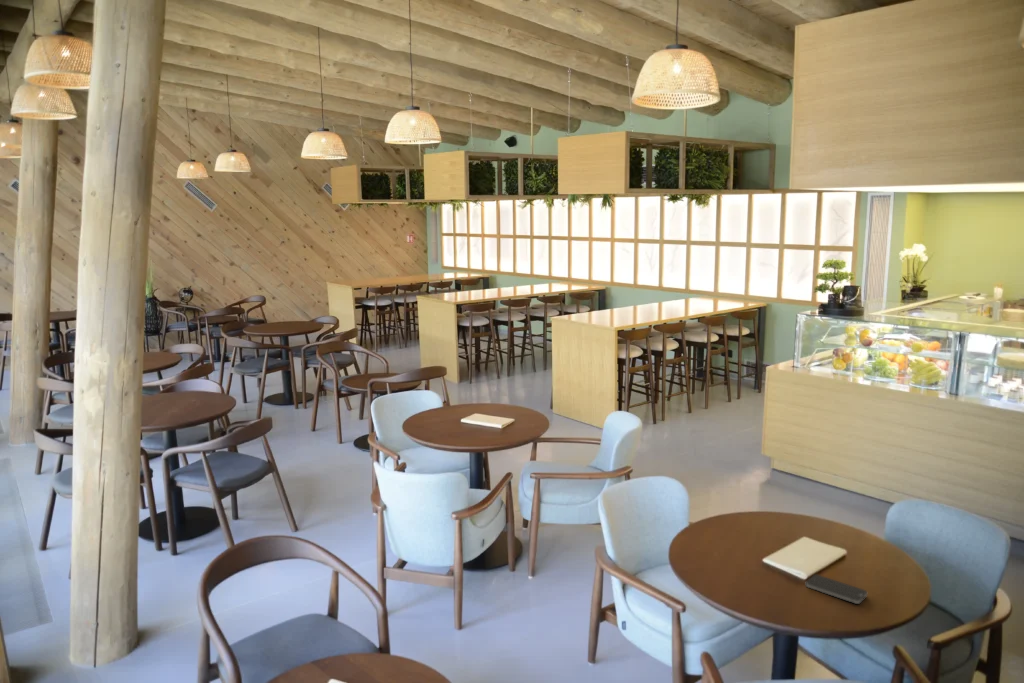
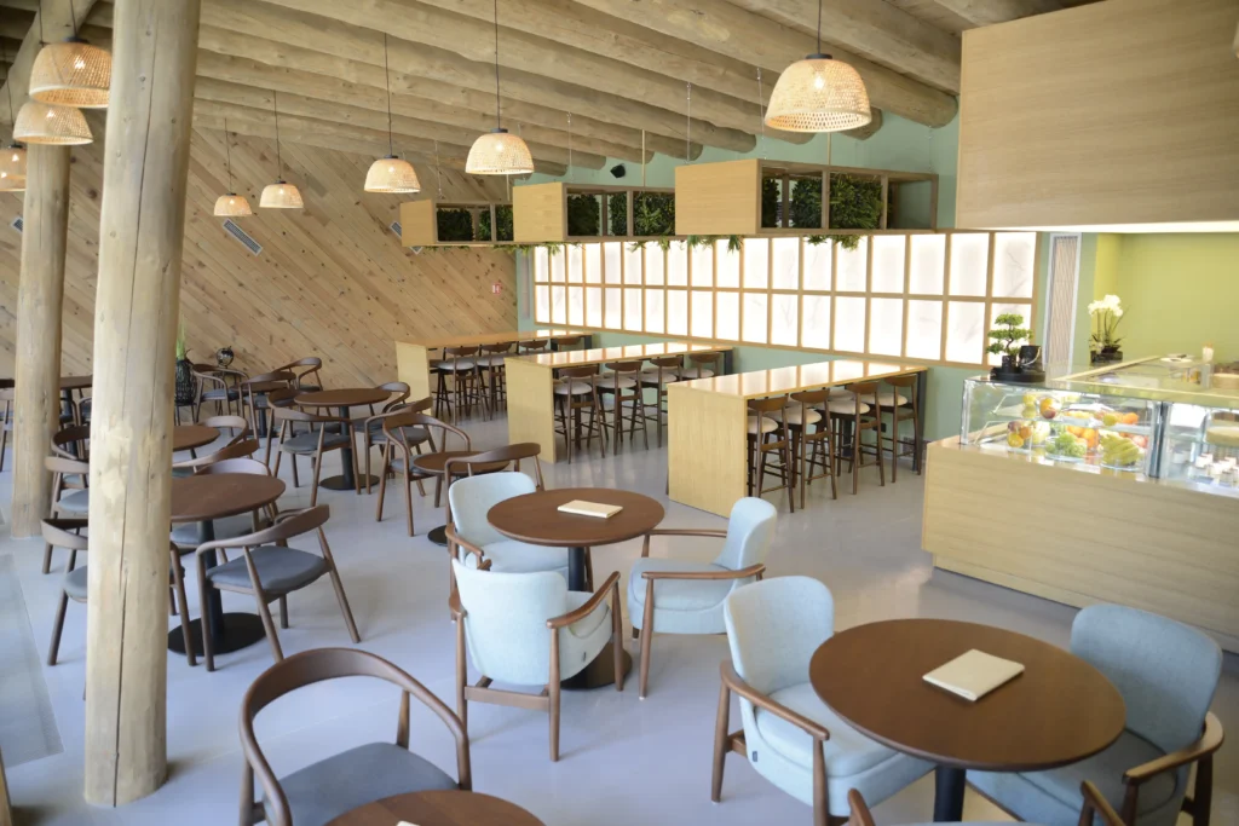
- smartphone [805,574,868,605]
